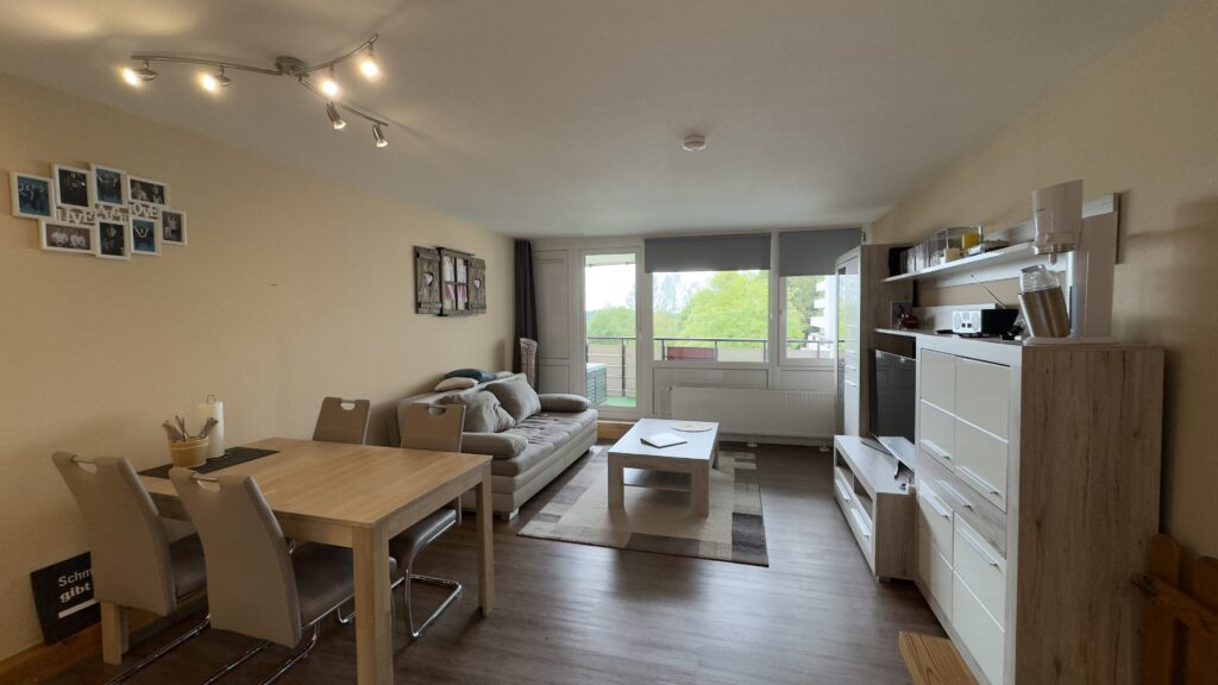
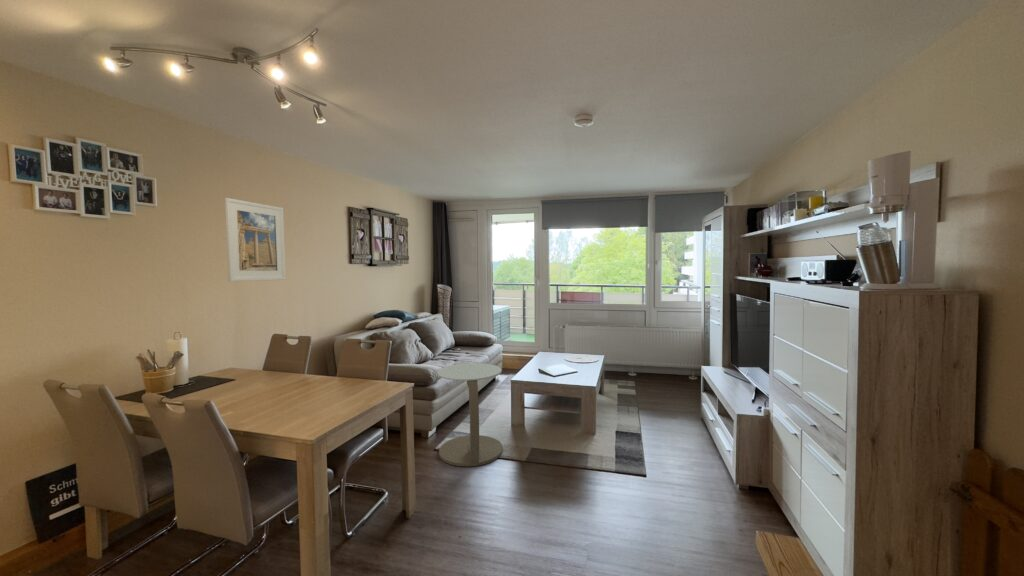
+ side table [436,362,504,468]
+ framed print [224,197,287,282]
